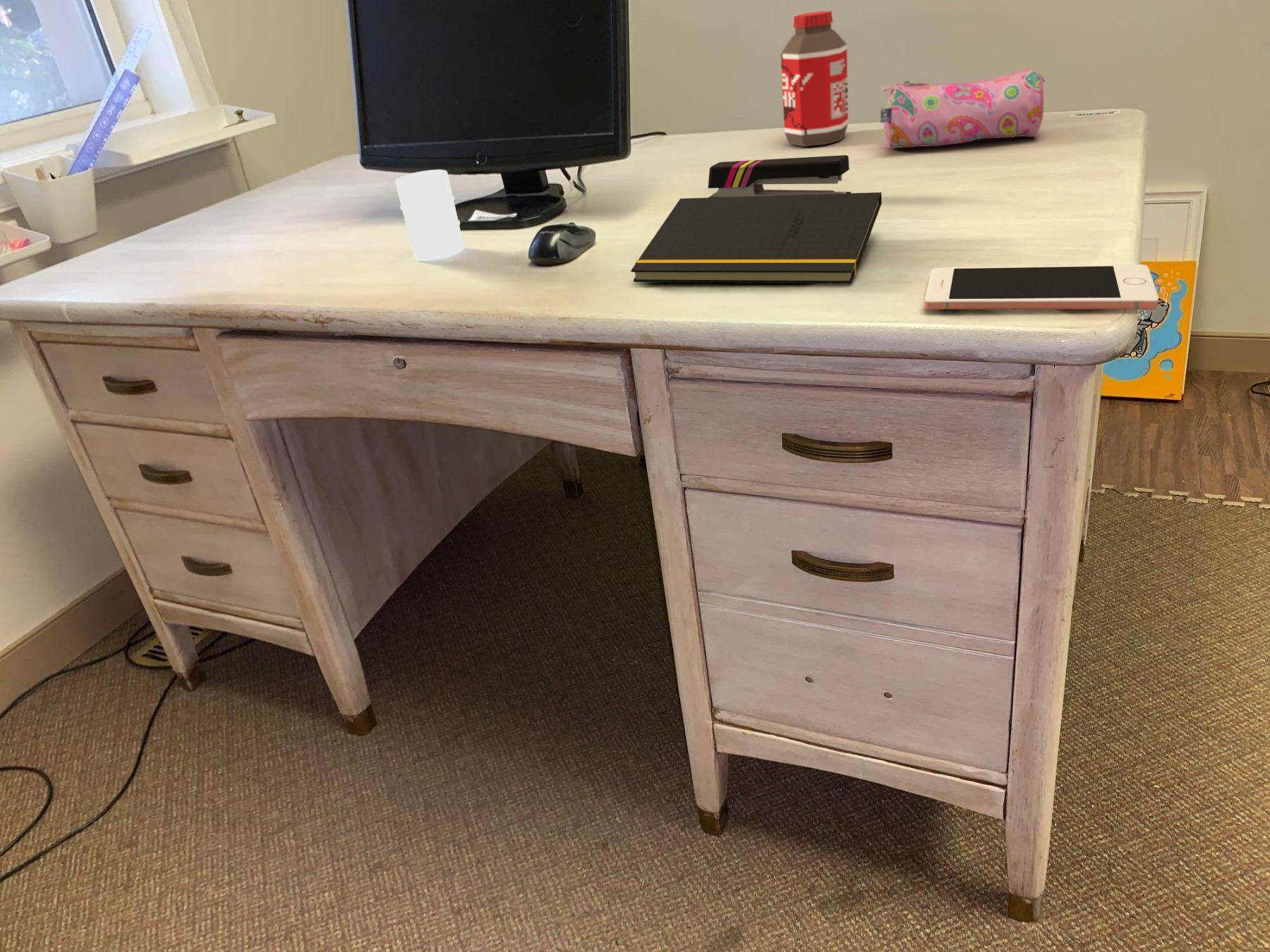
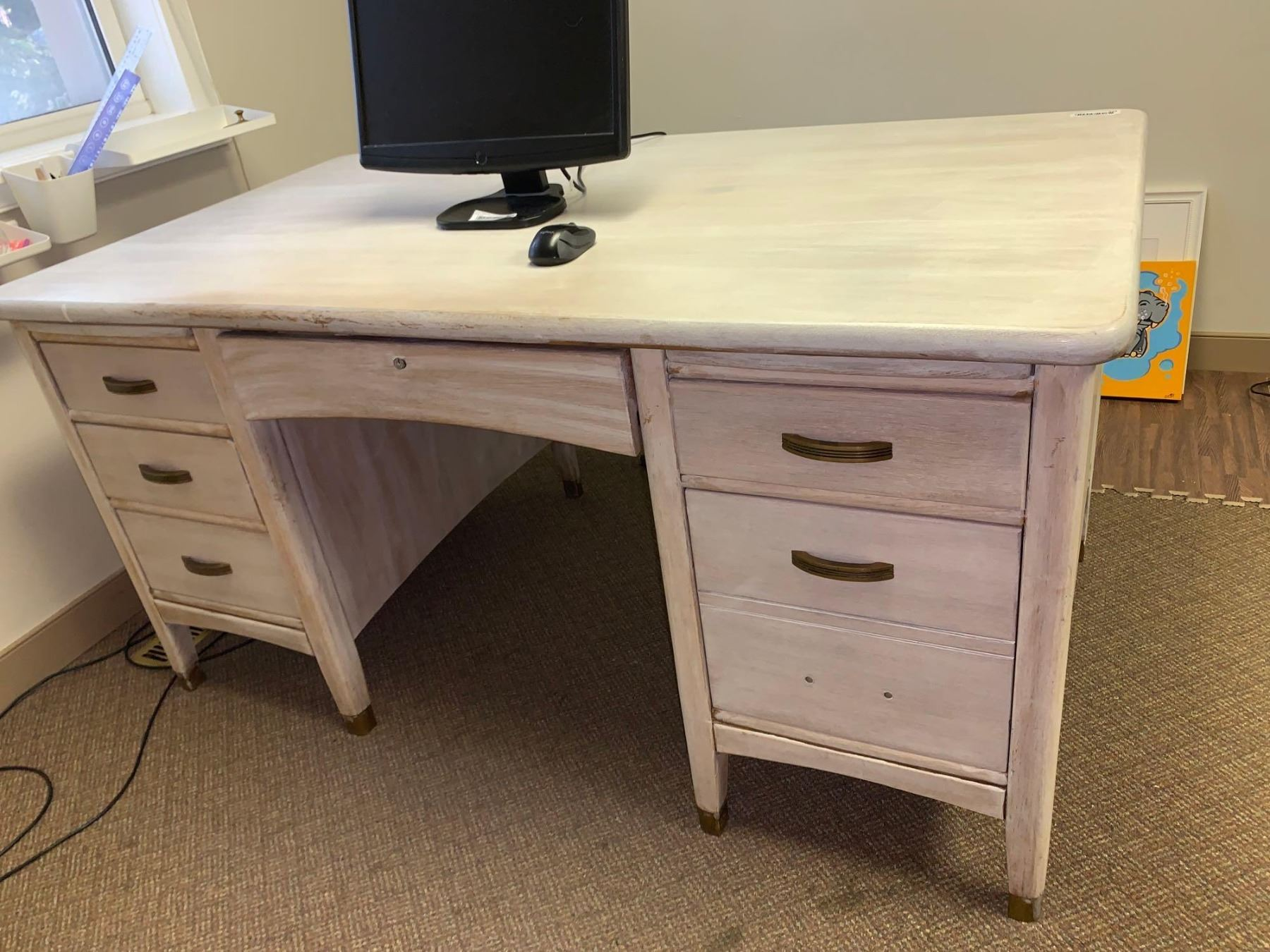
- stapler [707,154,852,197]
- cup [394,169,465,261]
- pencil case [879,68,1046,149]
- bottle [780,11,849,147]
- cell phone [924,264,1159,310]
- notepad [630,192,883,284]
